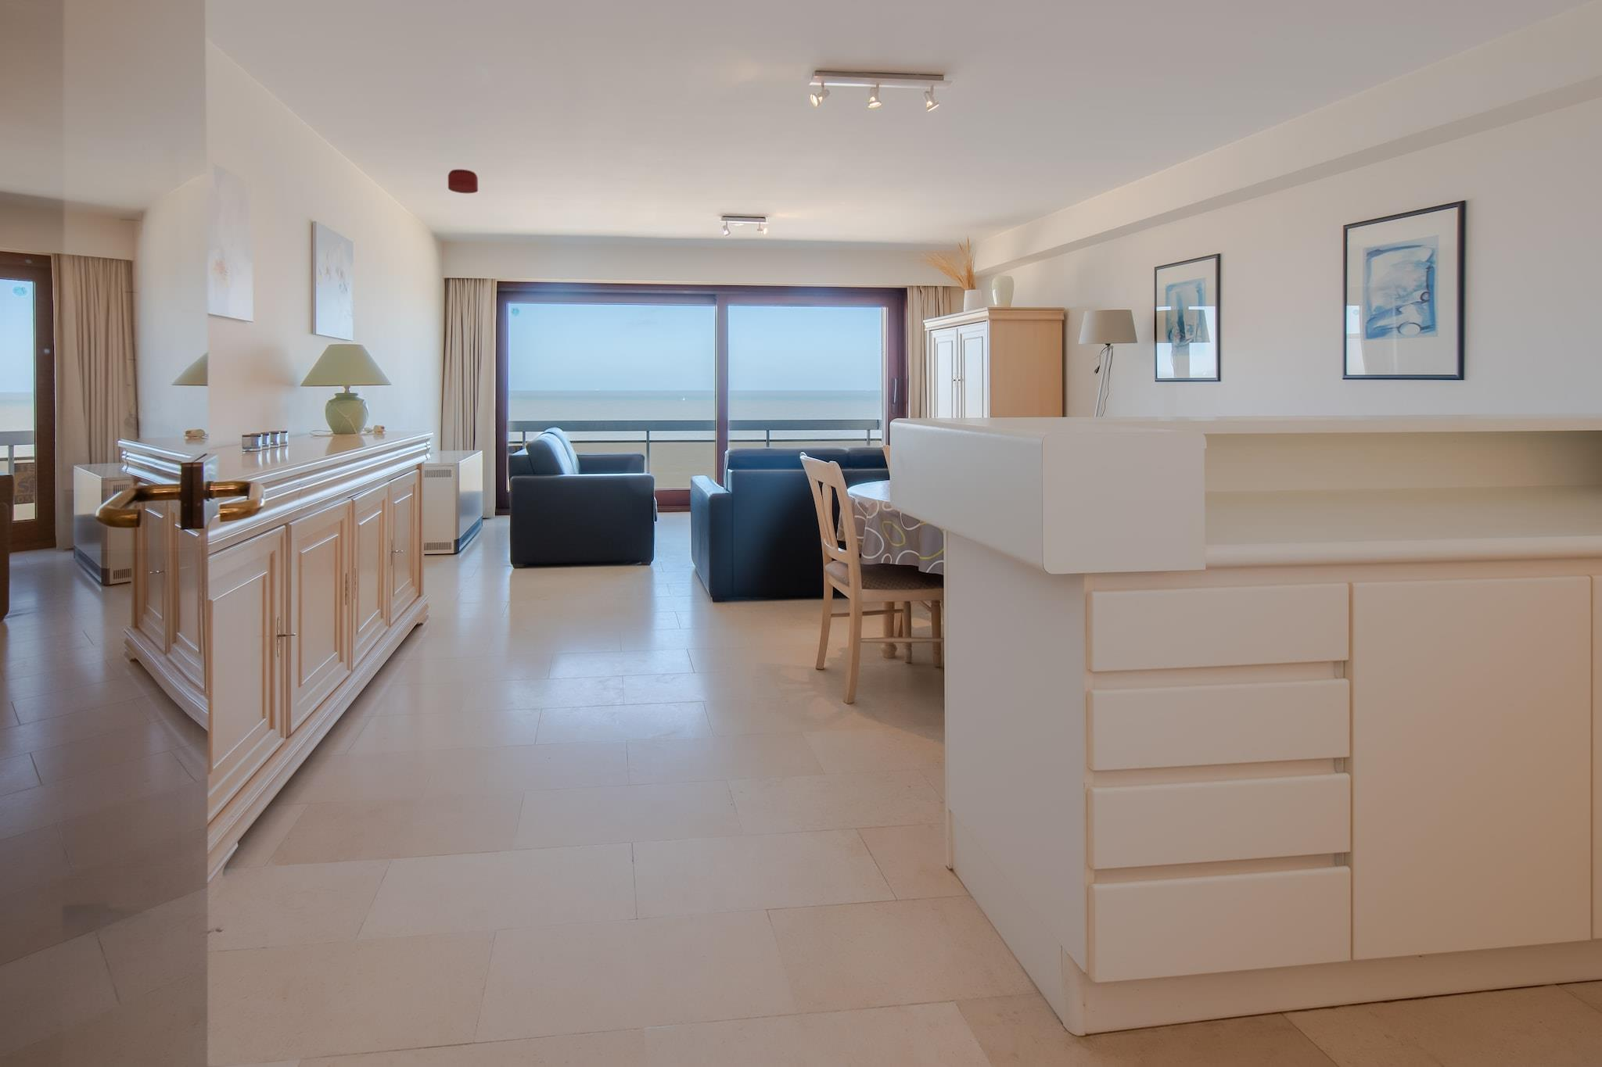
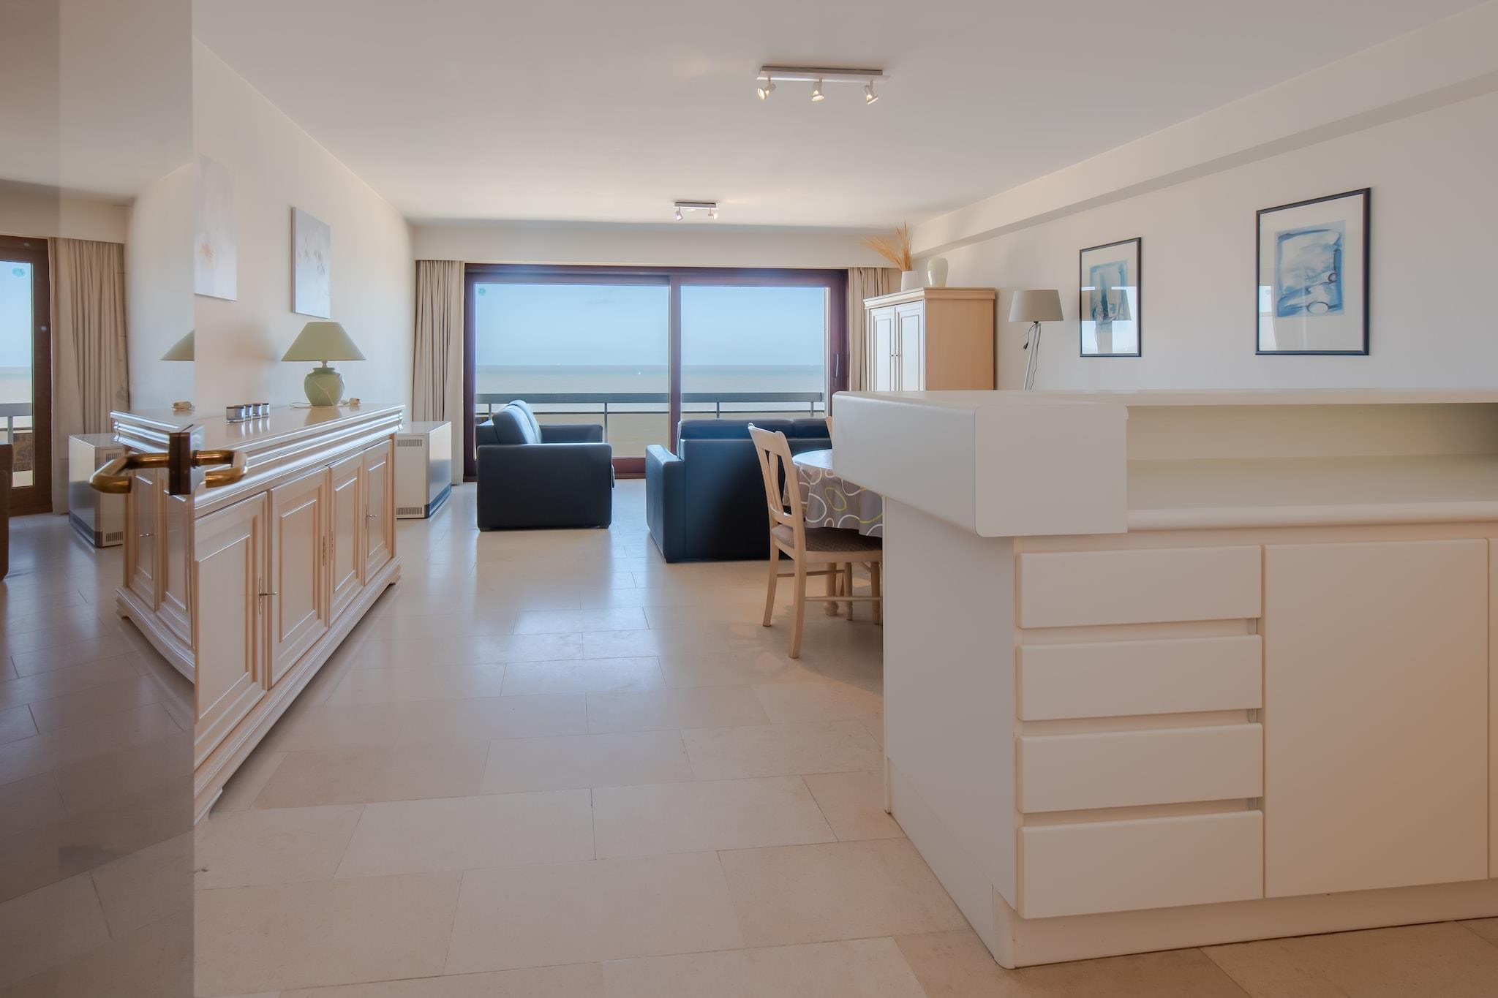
- smoke detector [448,169,479,194]
